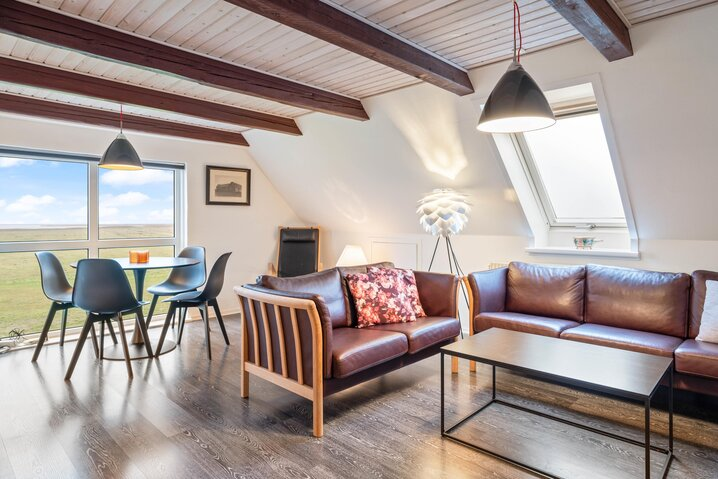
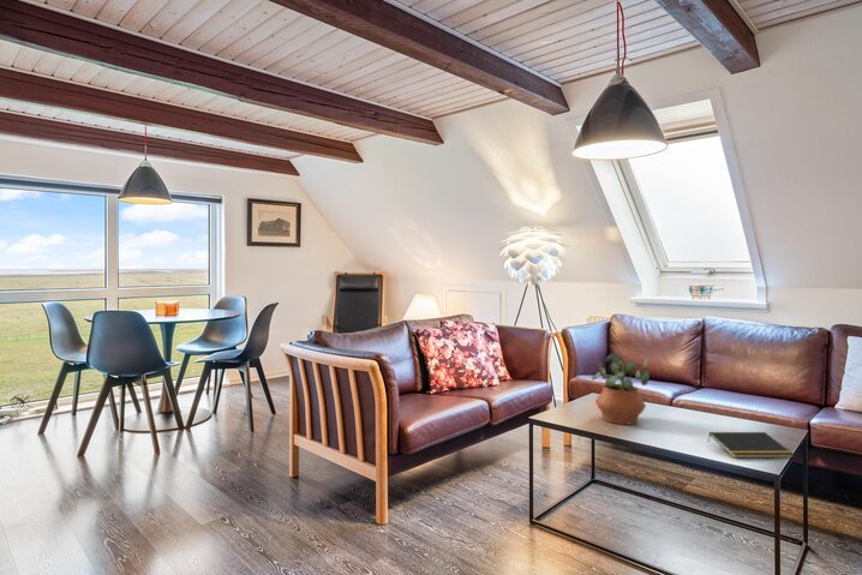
+ potted plant [591,352,651,425]
+ notepad [707,431,795,459]
